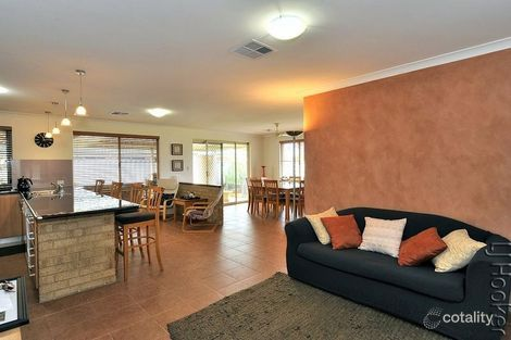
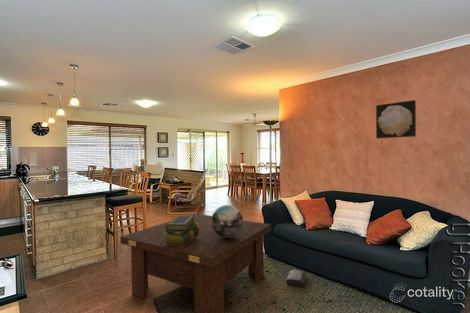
+ coffee table [120,213,272,313]
+ decorative orb [211,204,244,238]
+ stack of books [164,215,199,247]
+ bag [285,269,308,288]
+ wall art [375,99,417,139]
